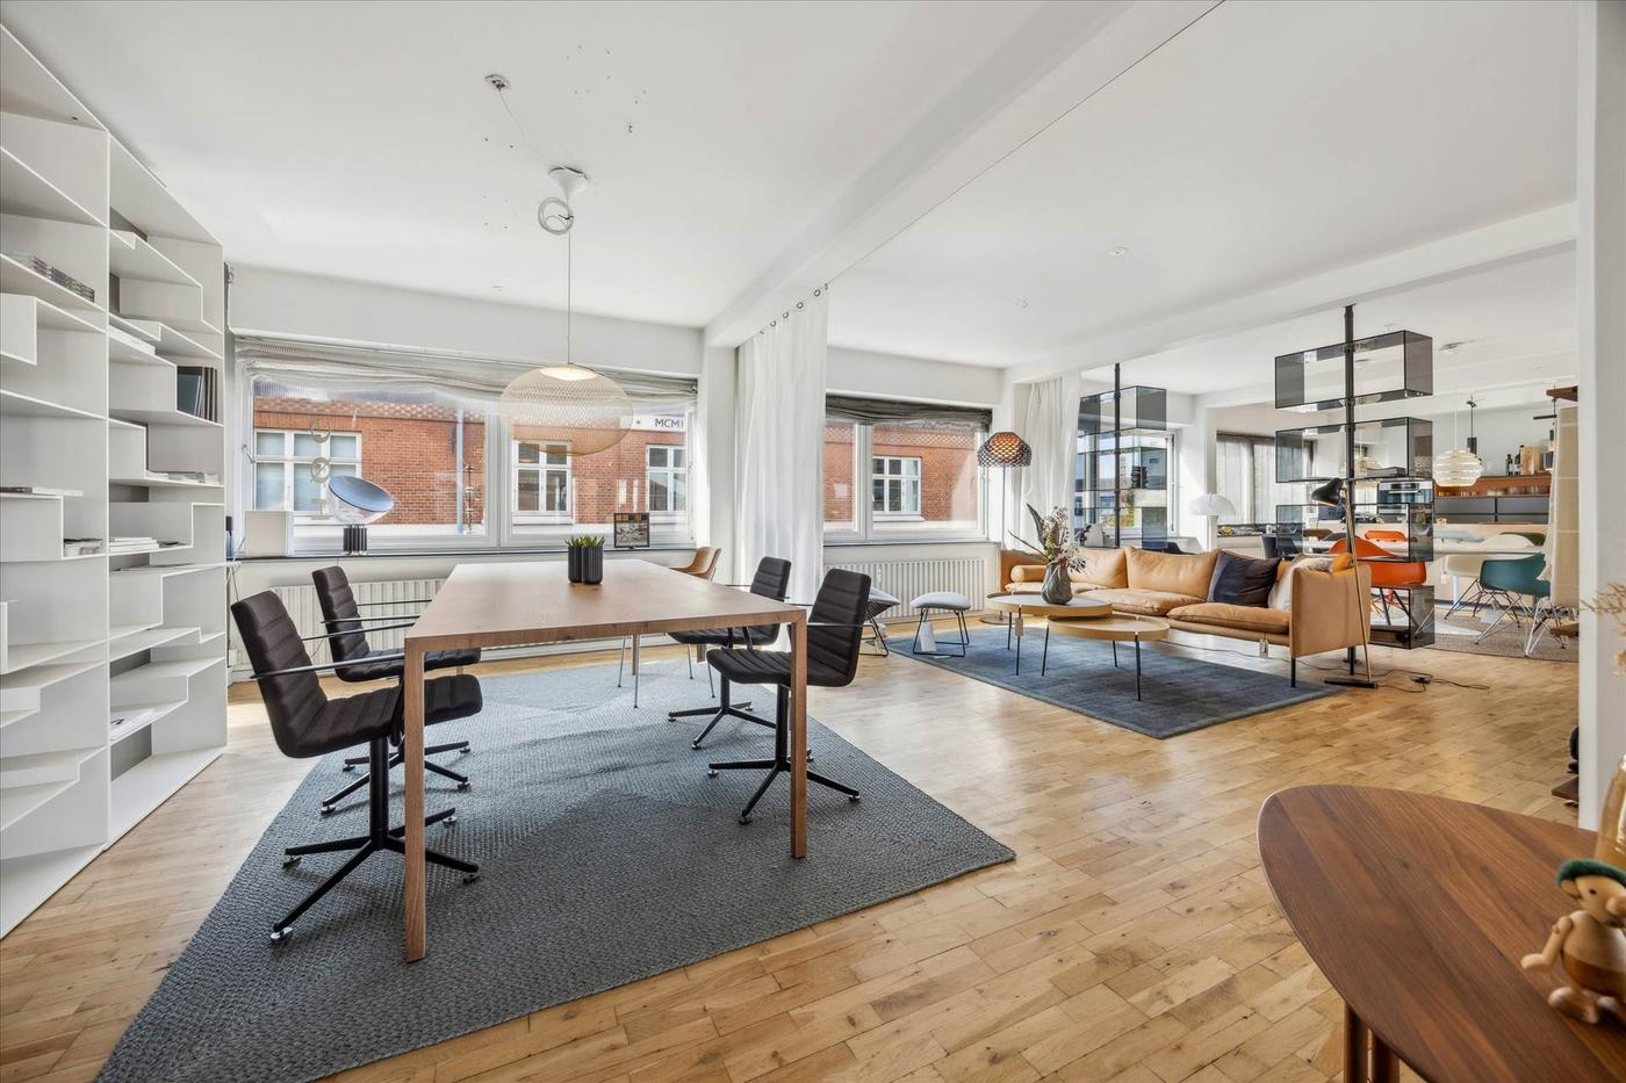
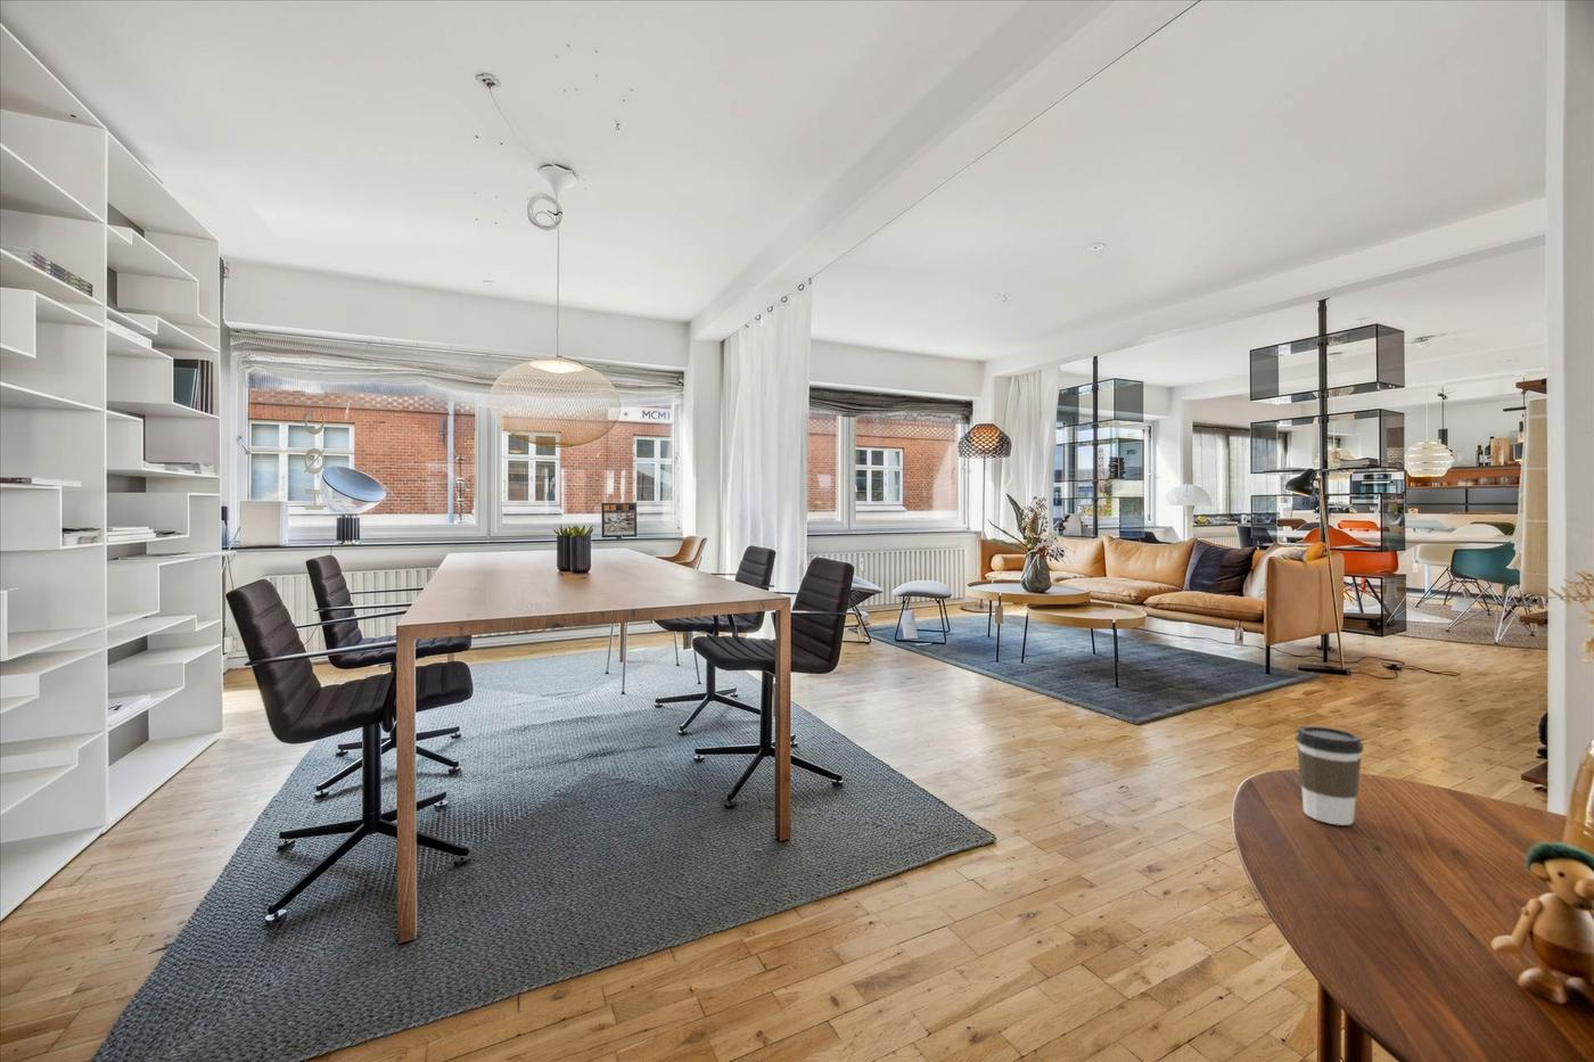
+ coffee cup [1294,725,1364,826]
